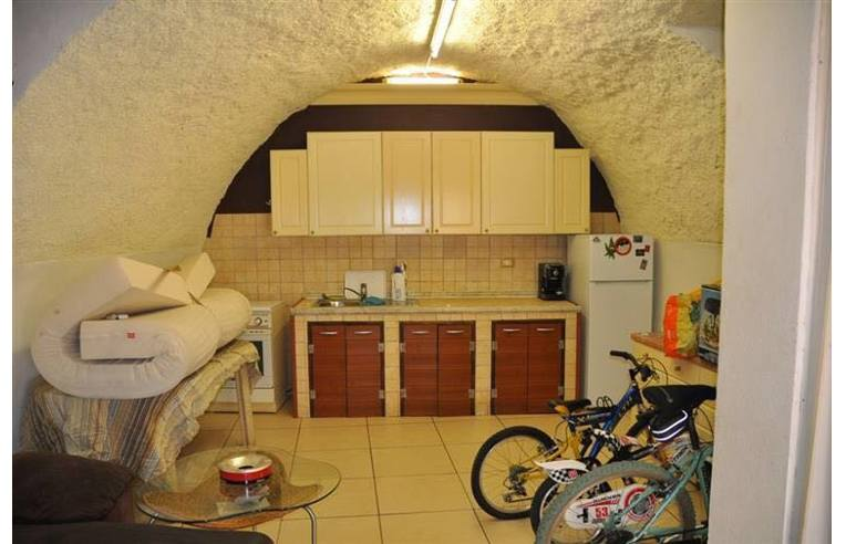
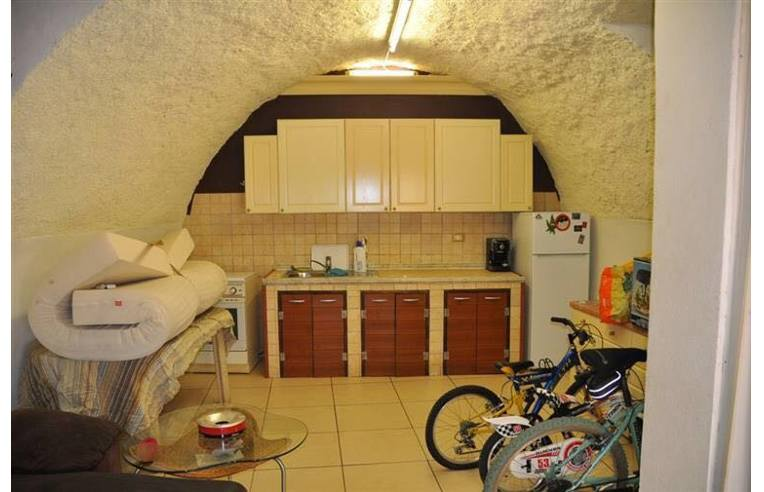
+ apple [136,437,160,463]
